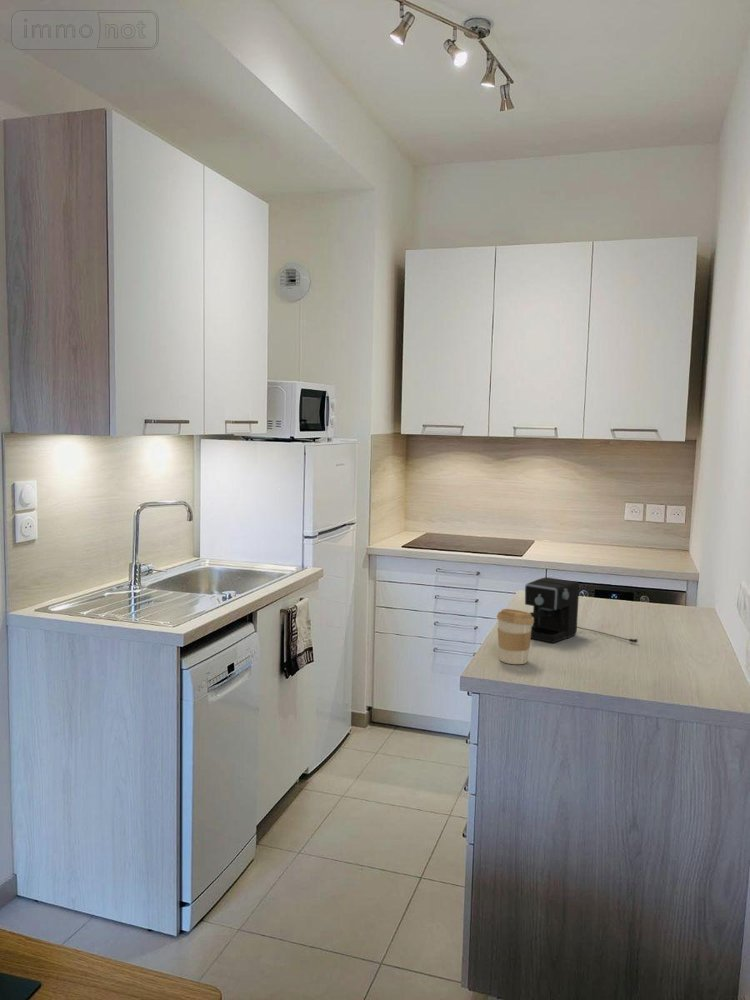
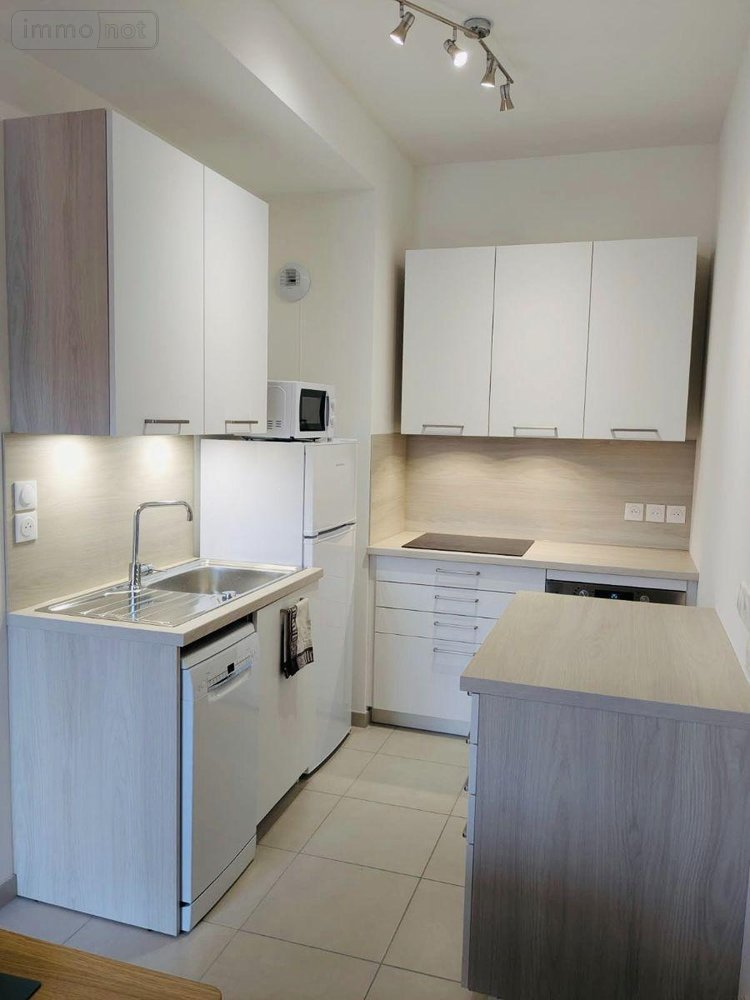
- coffee cup [496,608,534,665]
- coffee maker [524,576,639,644]
